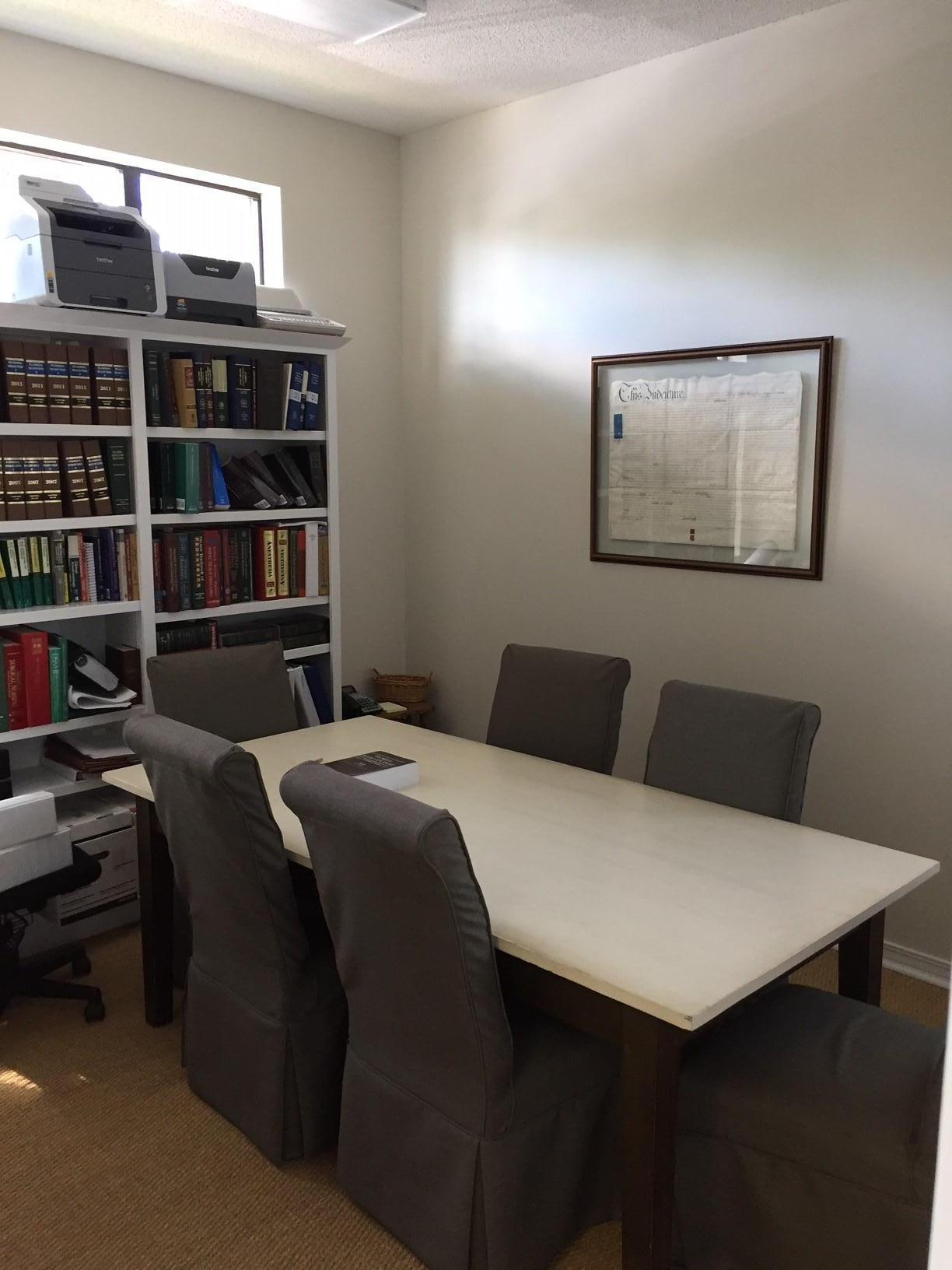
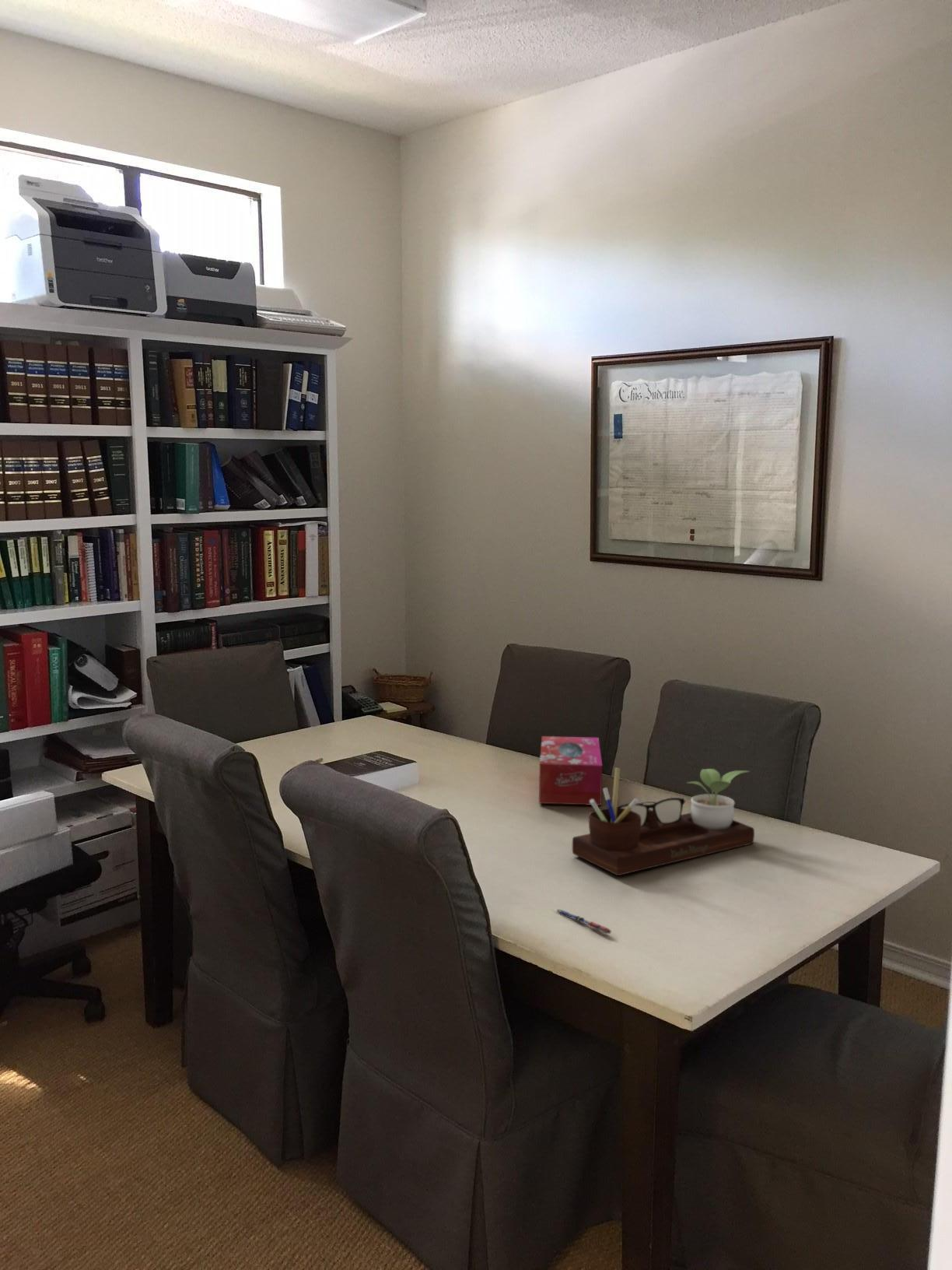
+ pen [555,908,611,935]
+ desk organizer [572,767,755,876]
+ tissue box [538,735,603,806]
